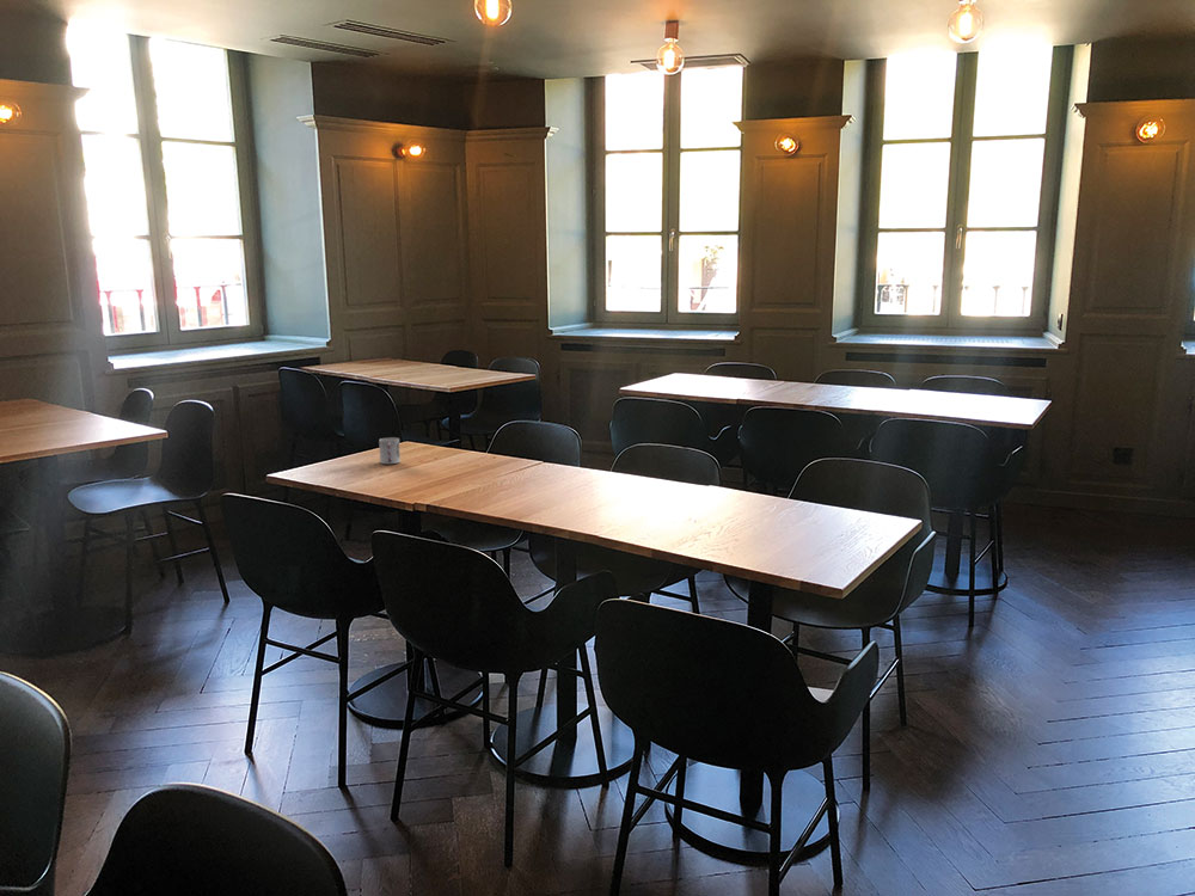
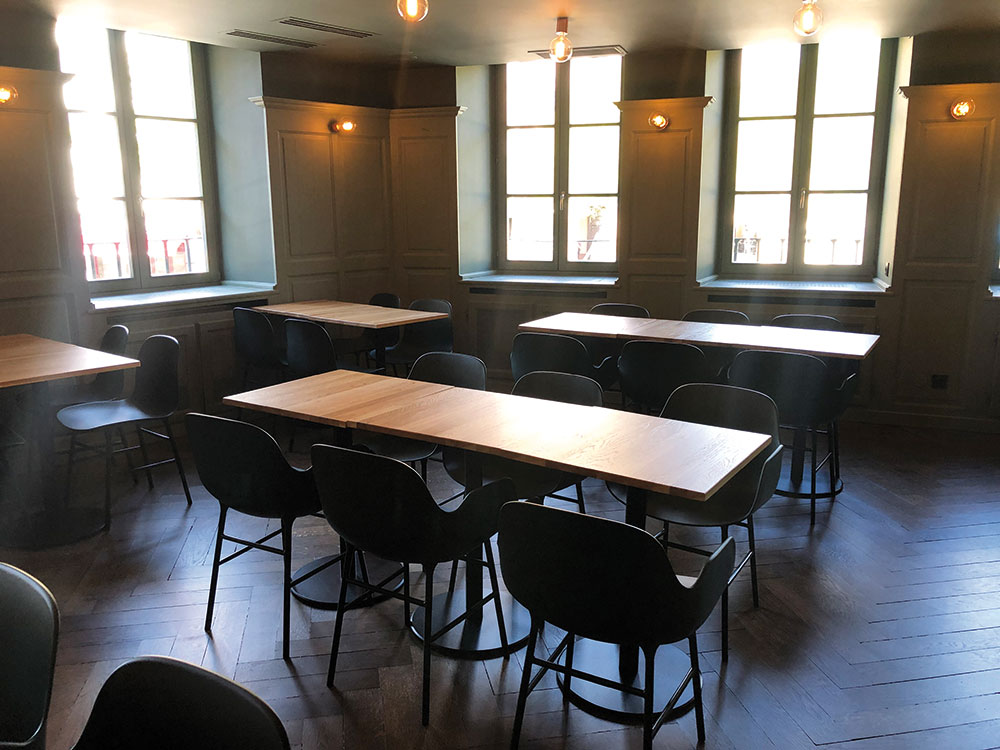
- cup [378,436,402,465]
